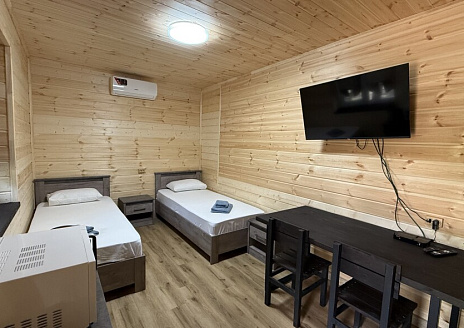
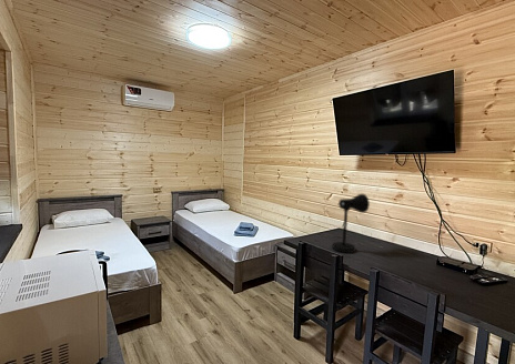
+ desk lamp [332,193,371,254]
